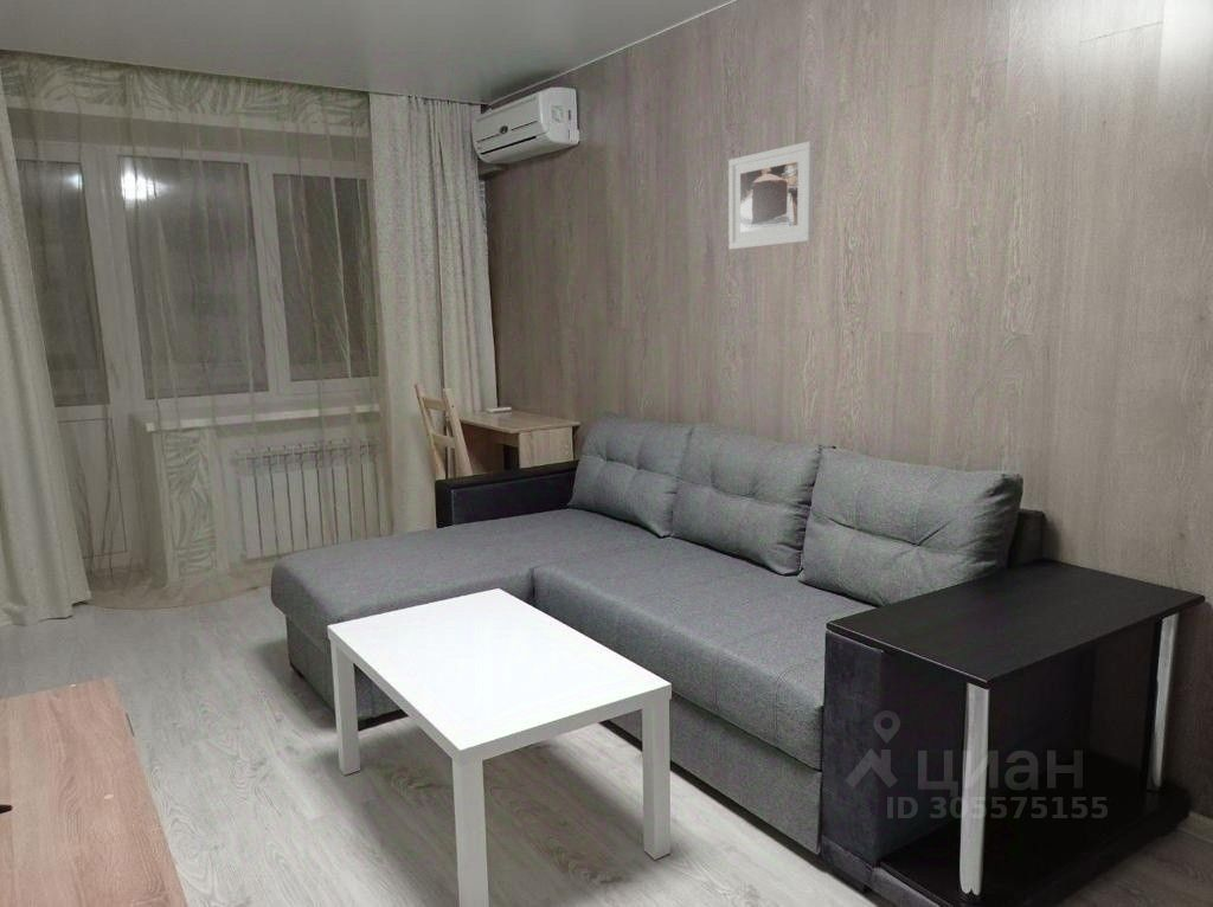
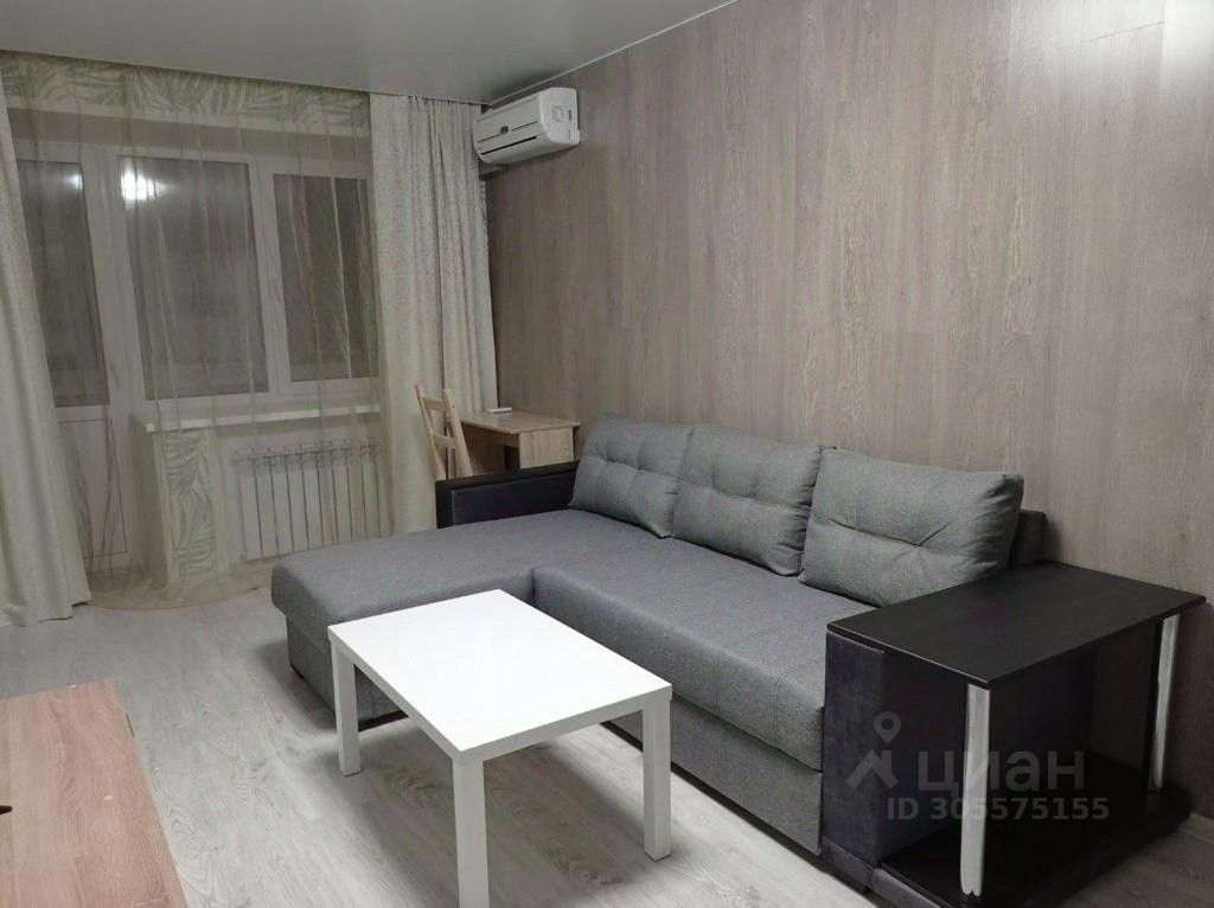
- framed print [727,140,815,251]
